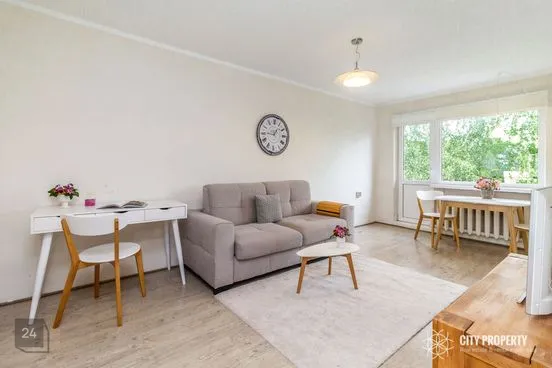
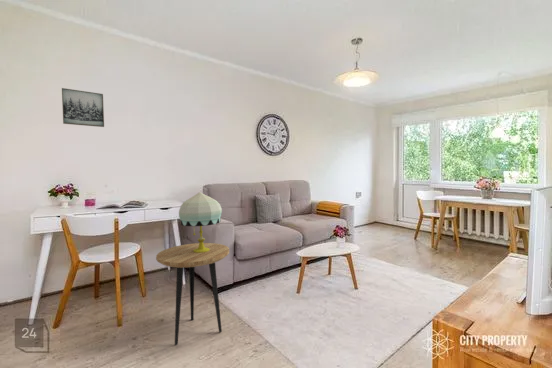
+ side table [155,242,230,346]
+ table lamp [178,191,223,253]
+ wall art [61,87,105,128]
